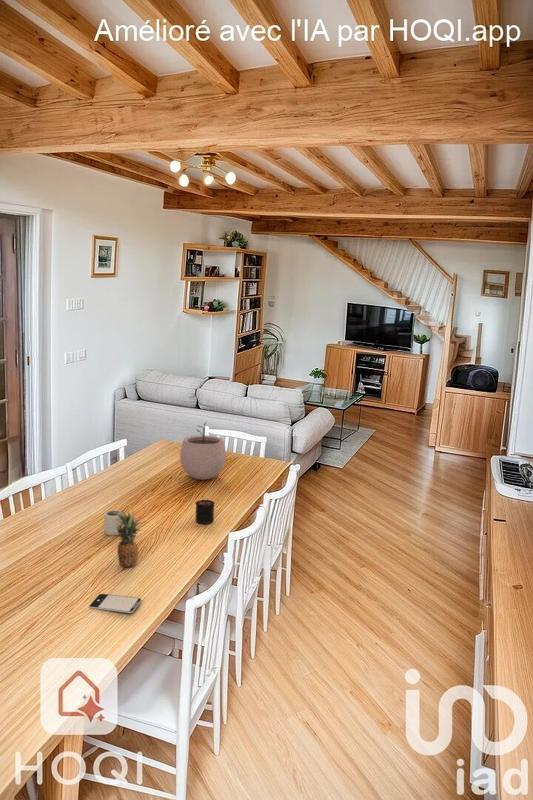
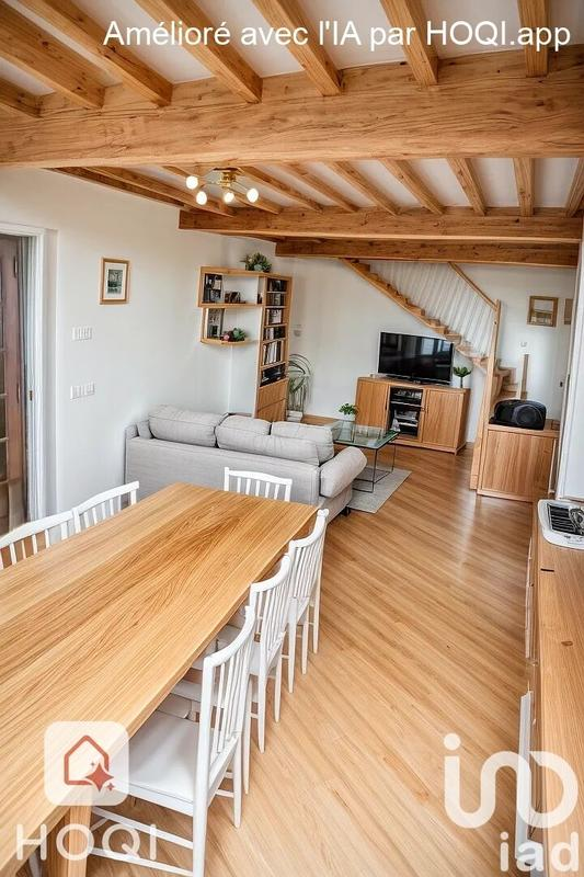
- smartphone [88,593,142,614]
- plant pot [179,421,227,481]
- candle [194,495,216,525]
- fruit [114,509,147,568]
- cup [103,509,124,537]
